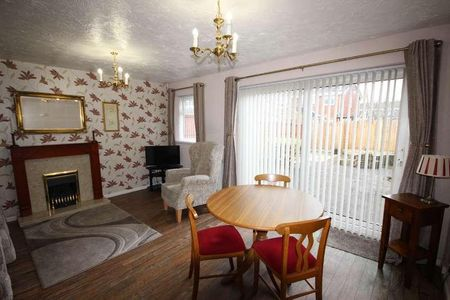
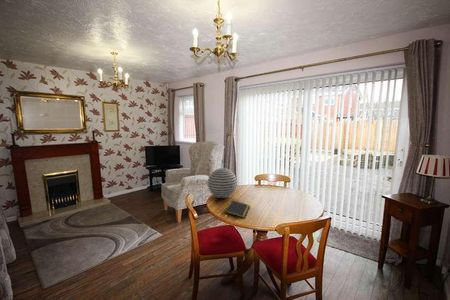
+ decorative ball [207,167,238,199]
+ notepad [224,200,251,219]
